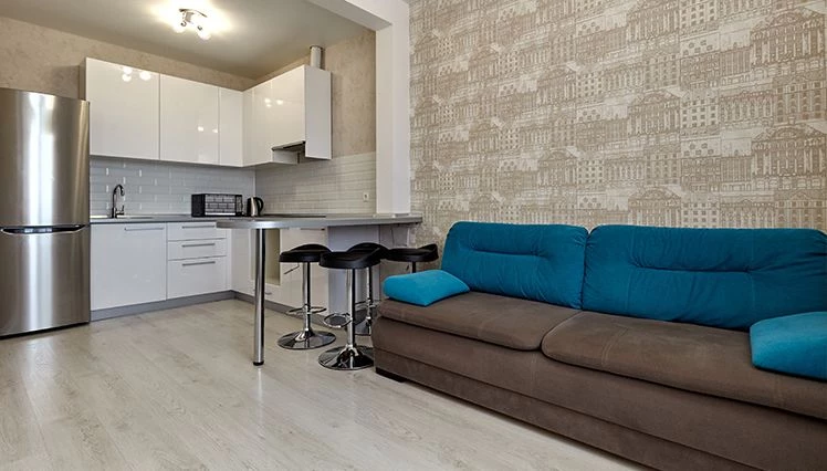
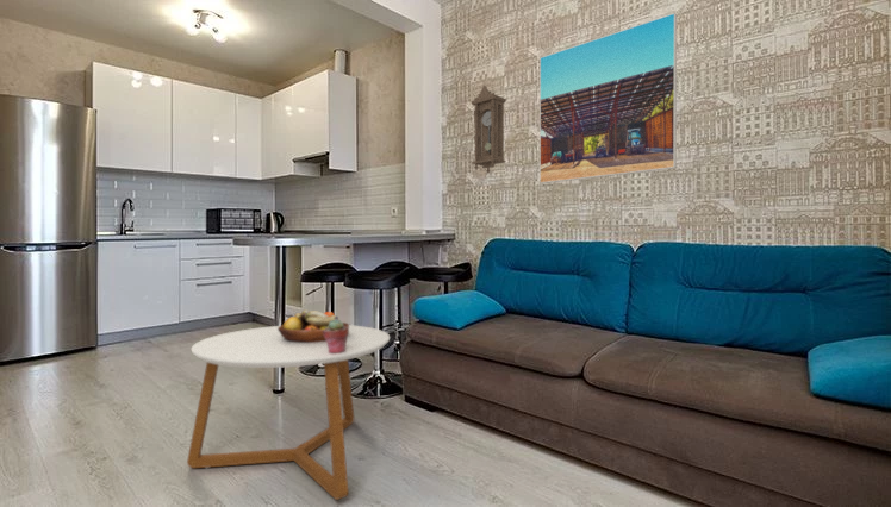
+ fruit bowl [278,308,350,343]
+ coffee table [186,324,391,501]
+ potted succulent [323,319,349,353]
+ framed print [538,12,678,184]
+ pendulum clock [469,84,507,174]
